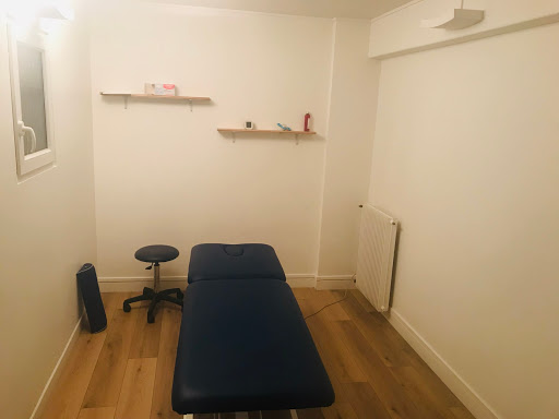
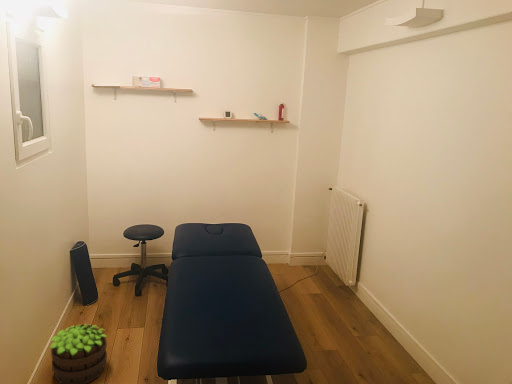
+ potted plant [49,323,108,384]
